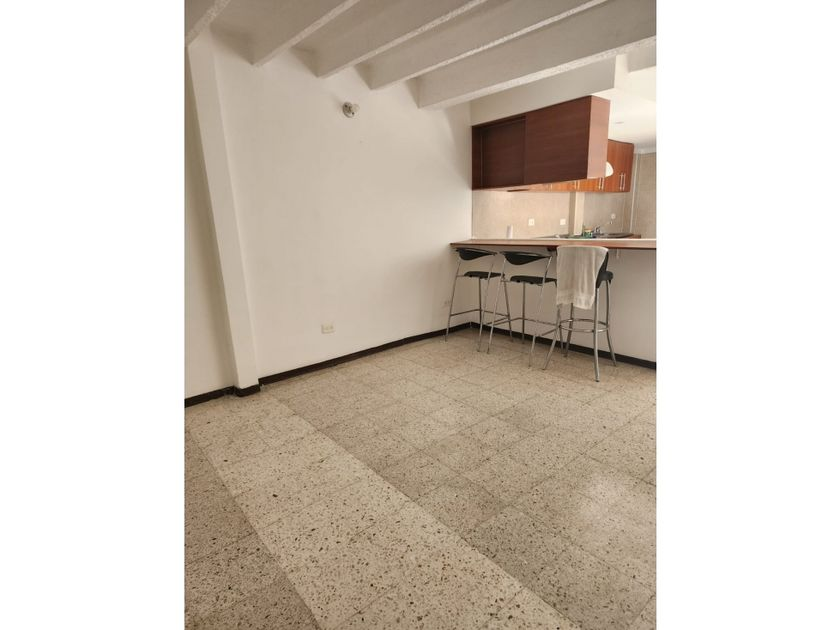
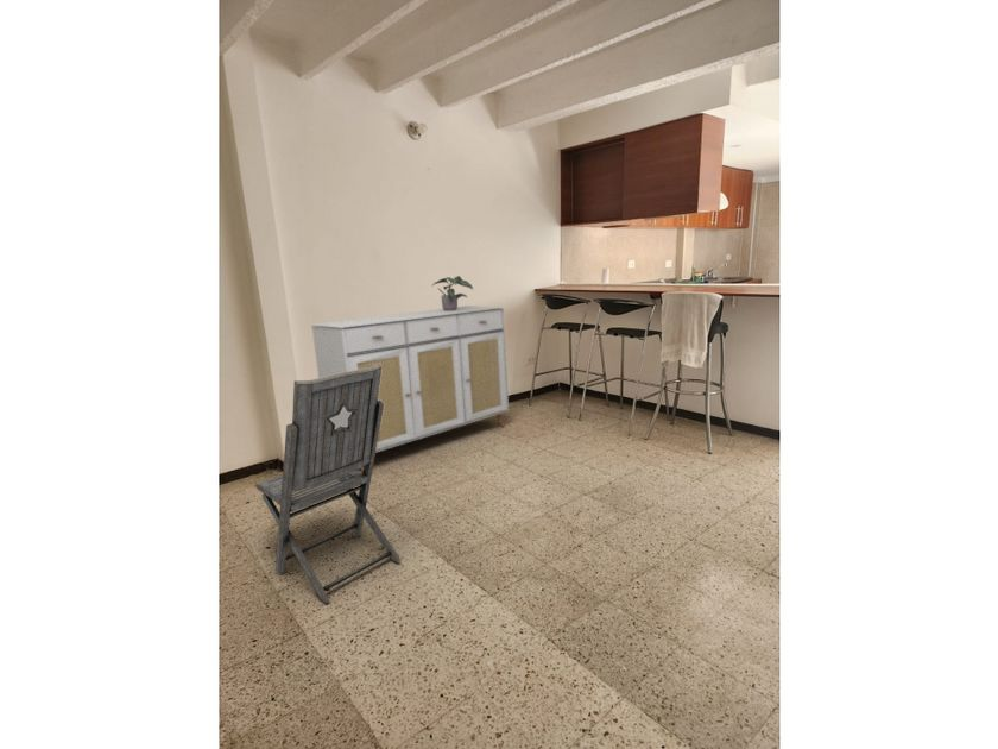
+ potted plant [431,275,474,310]
+ sideboard [311,304,510,473]
+ folding chair [254,364,402,605]
